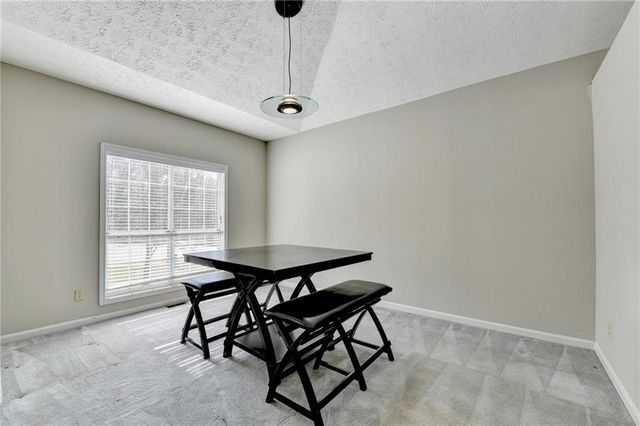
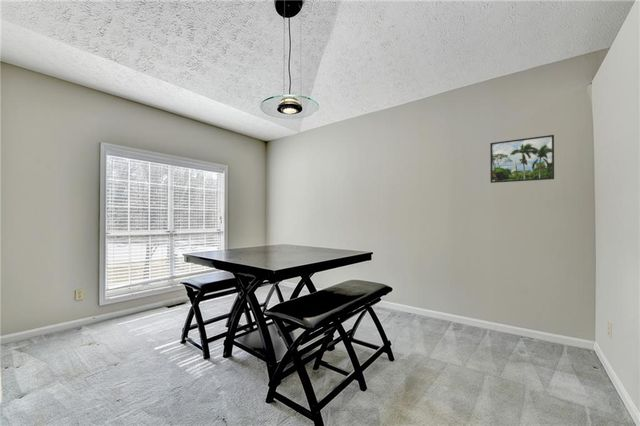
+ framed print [489,134,555,184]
